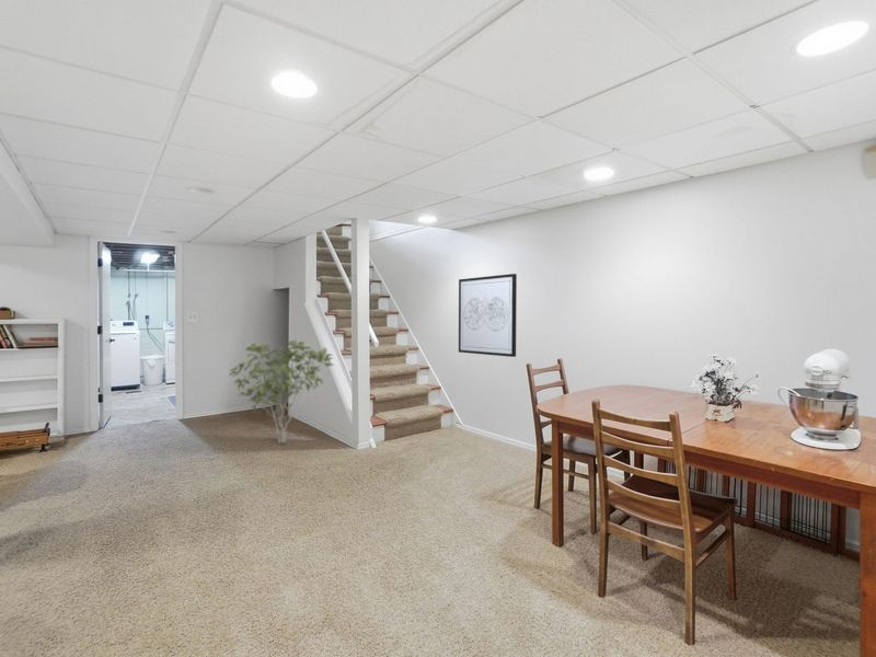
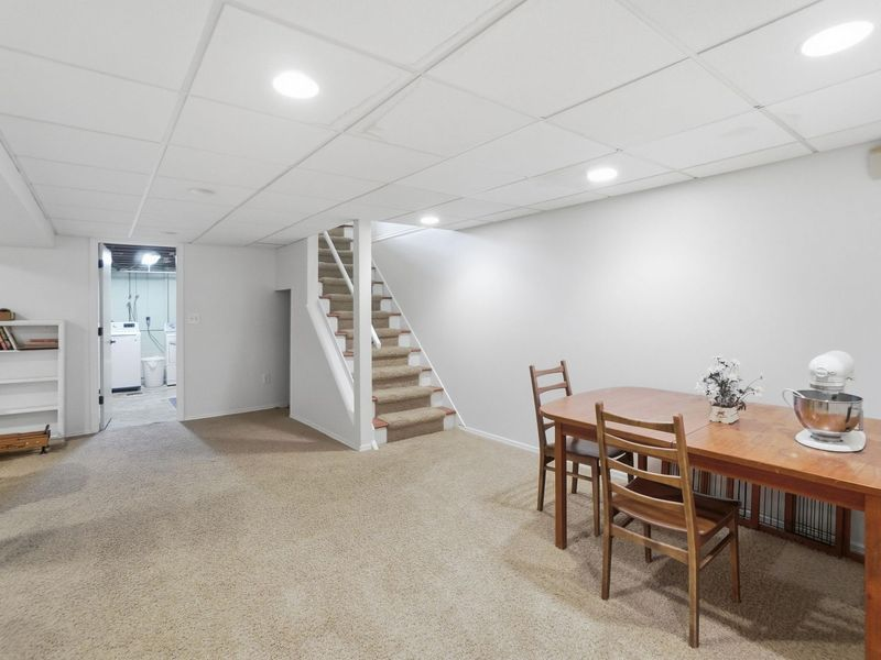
- shrub [228,339,335,445]
- wall art [458,273,518,358]
